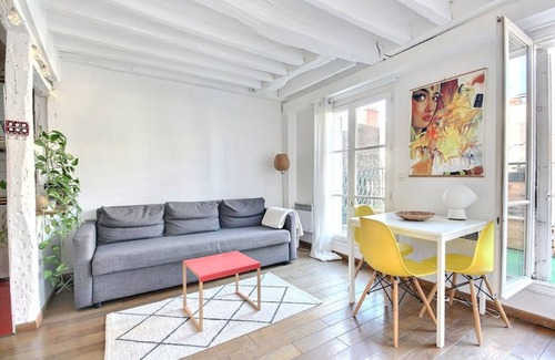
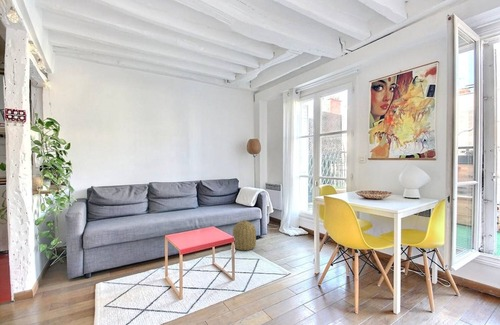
+ basket [232,219,257,251]
